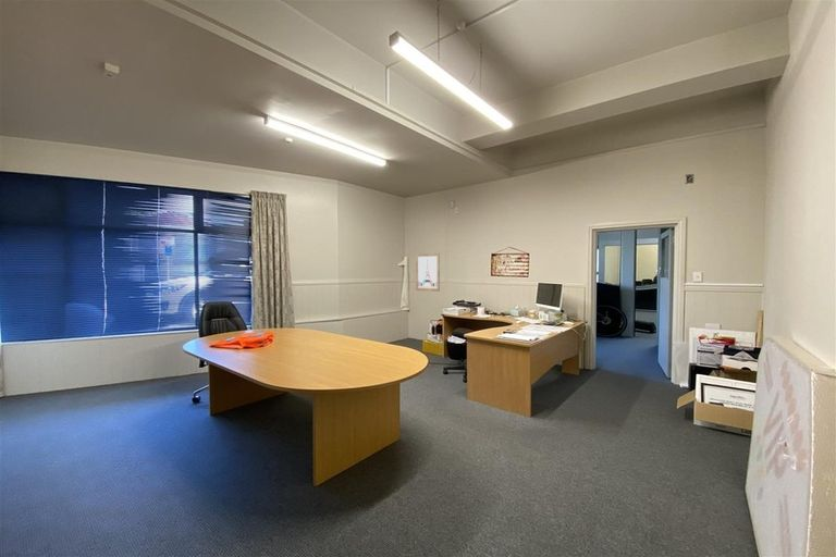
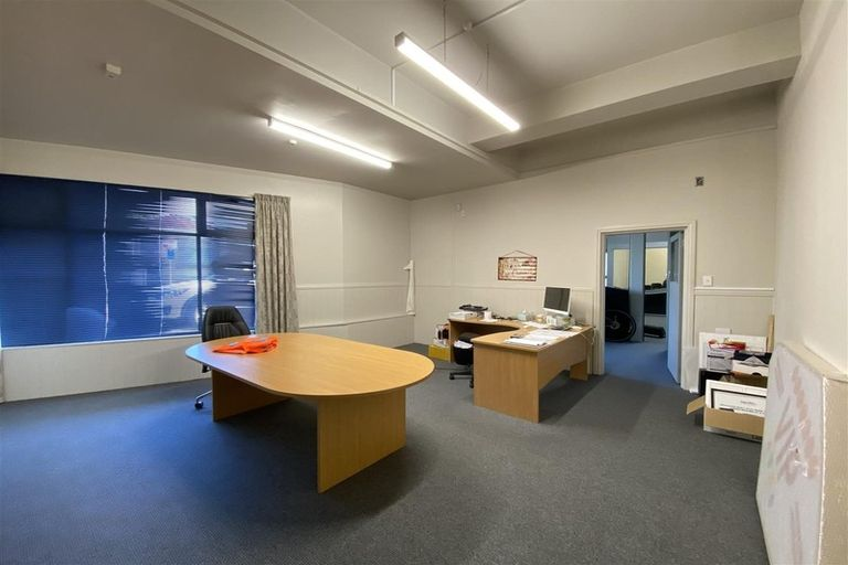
- wall art [415,252,441,293]
